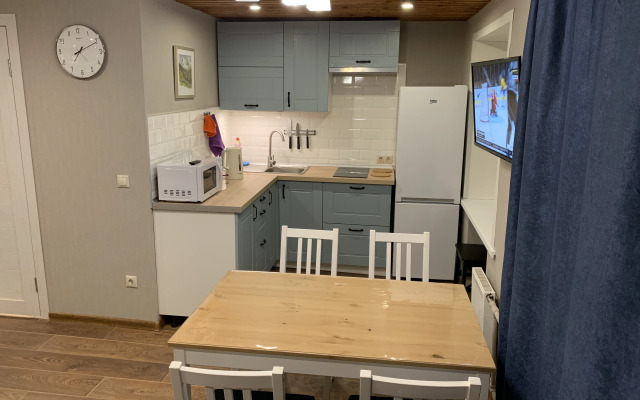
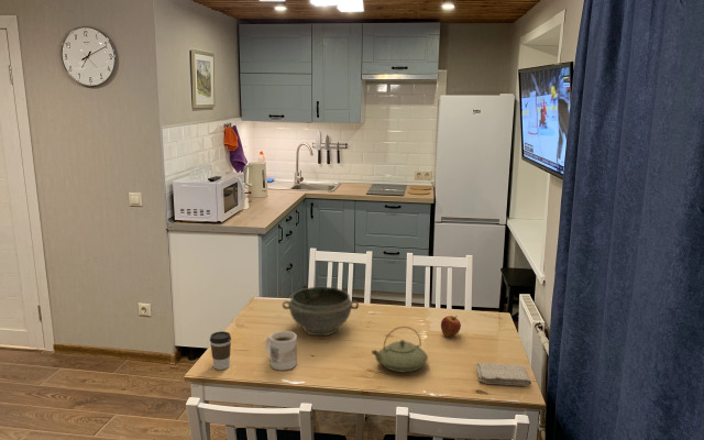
+ coffee cup [209,330,232,371]
+ mug [264,330,298,371]
+ teapot [371,326,429,373]
+ apple [440,315,462,338]
+ washcloth [474,362,532,387]
+ bowl [282,286,360,337]
